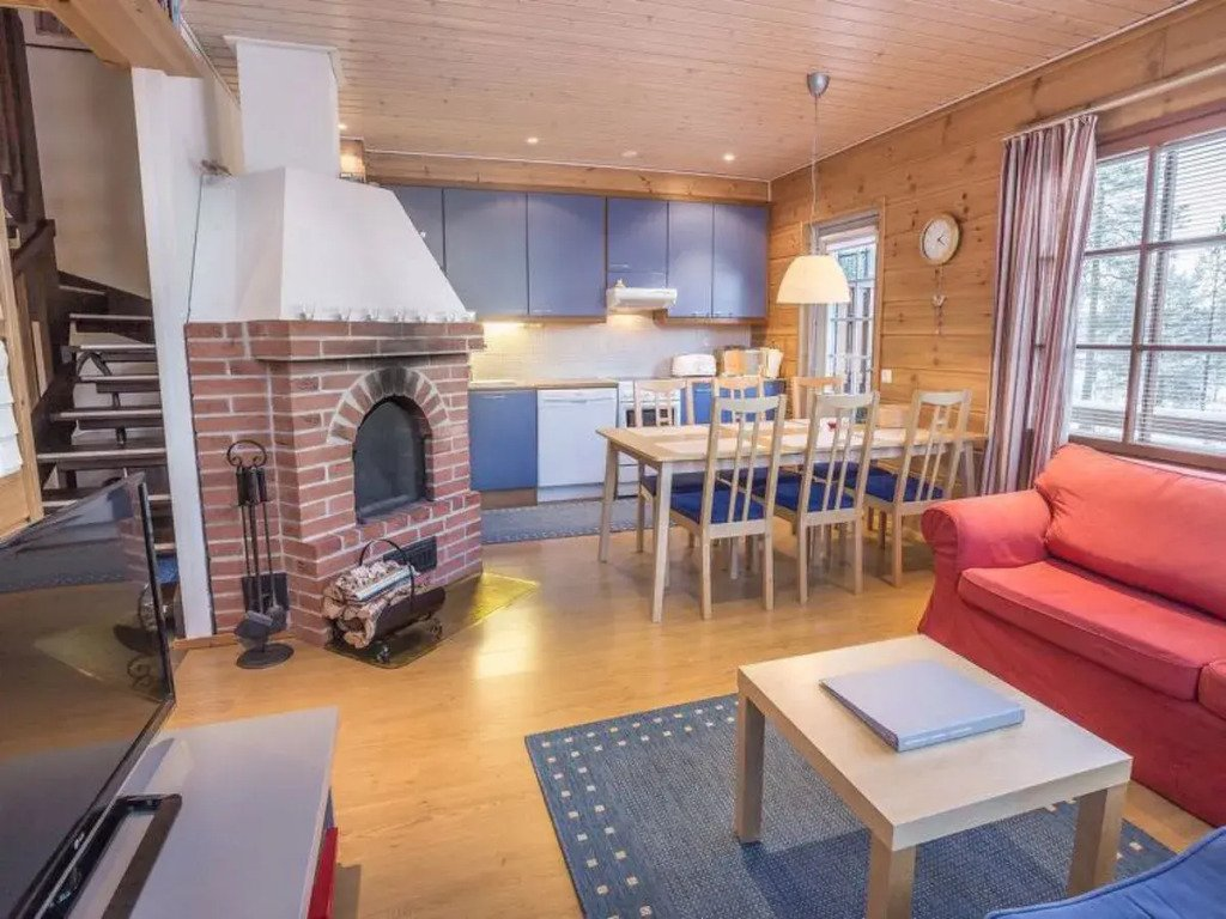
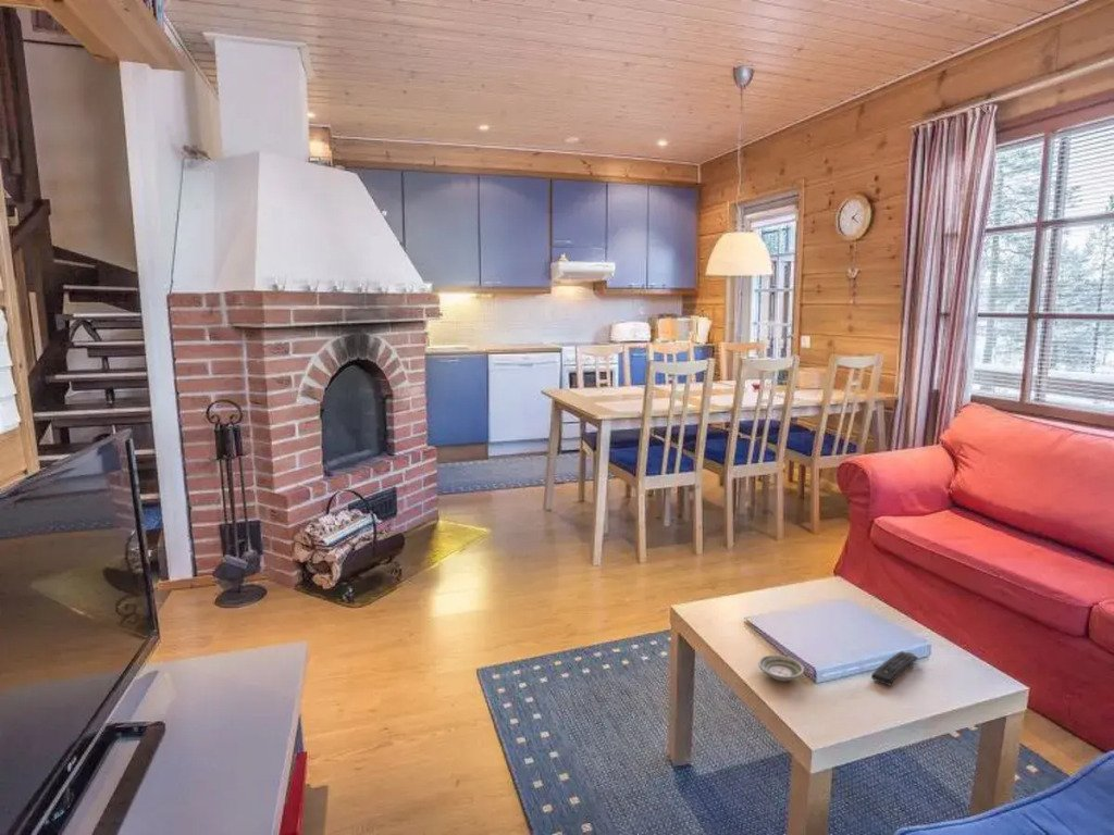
+ saucer [757,653,805,682]
+ remote control [870,650,919,687]
